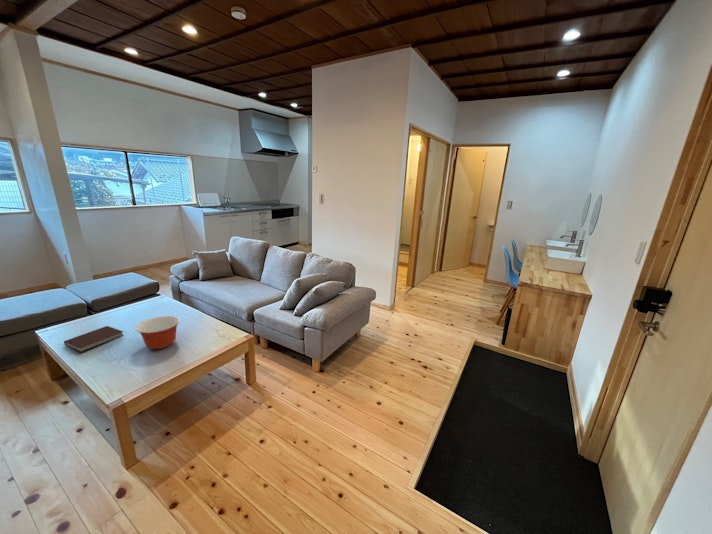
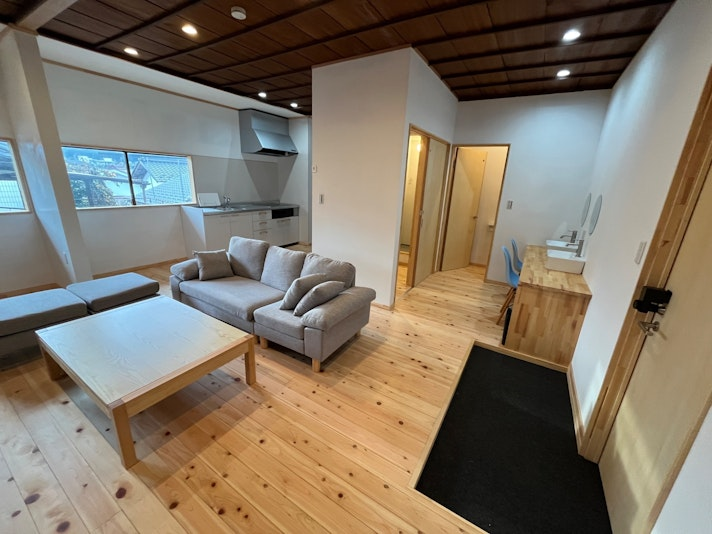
- mixing bowl [135,315,181,350]
- notebook [63,325,124,353]
